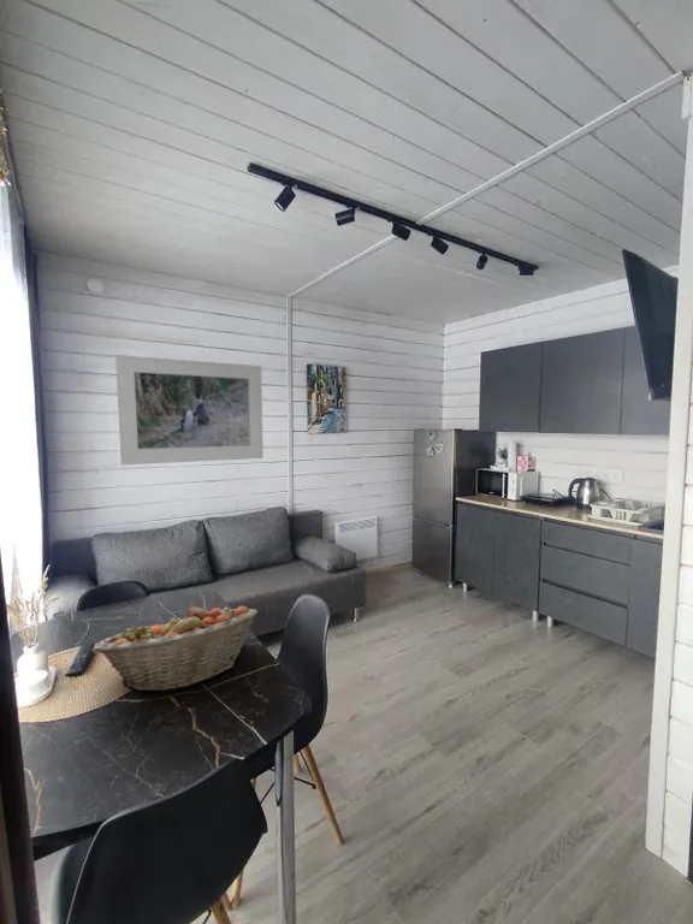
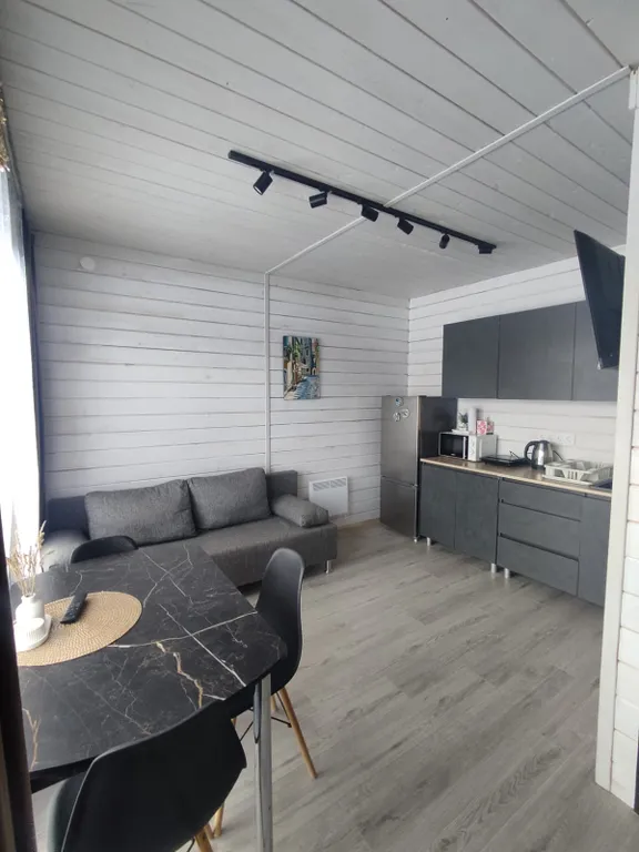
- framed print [114,354,265,466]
- fruit basket [93,605,259,692]
